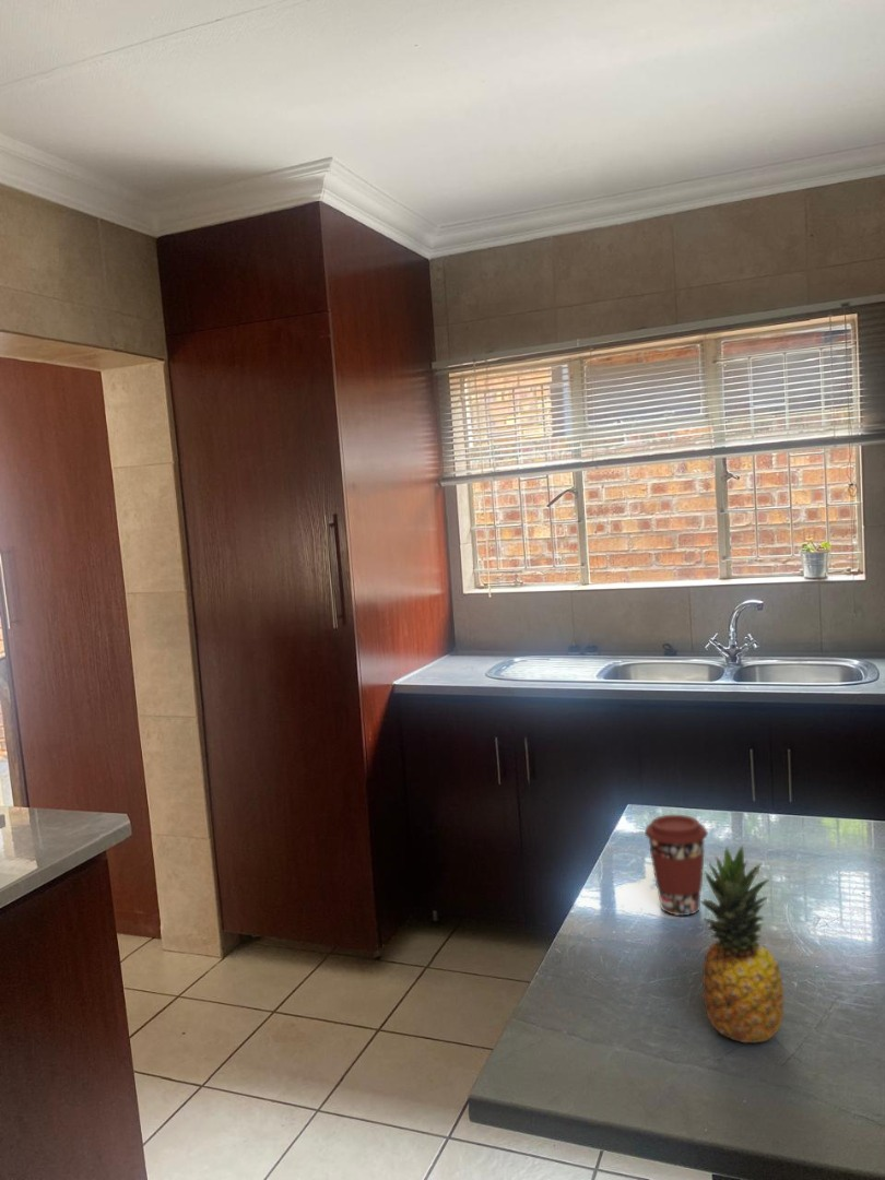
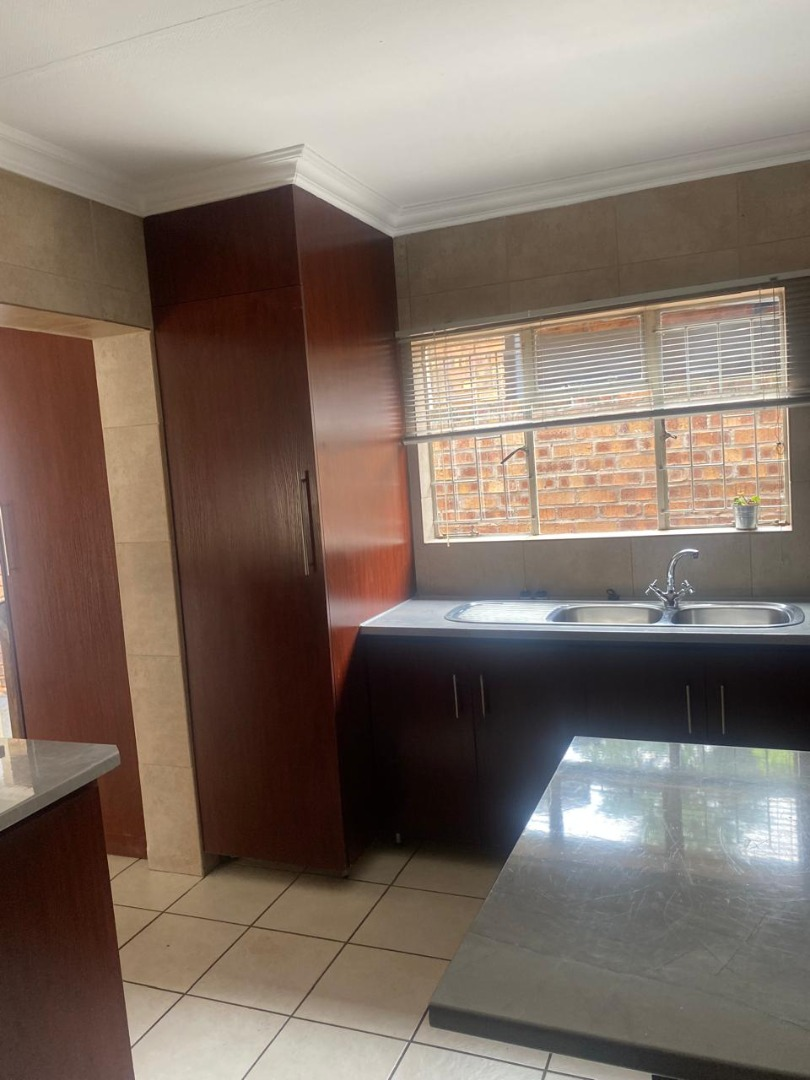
- fruit [700,843,784,1043]
- coffee cup [644,814,709,917]
